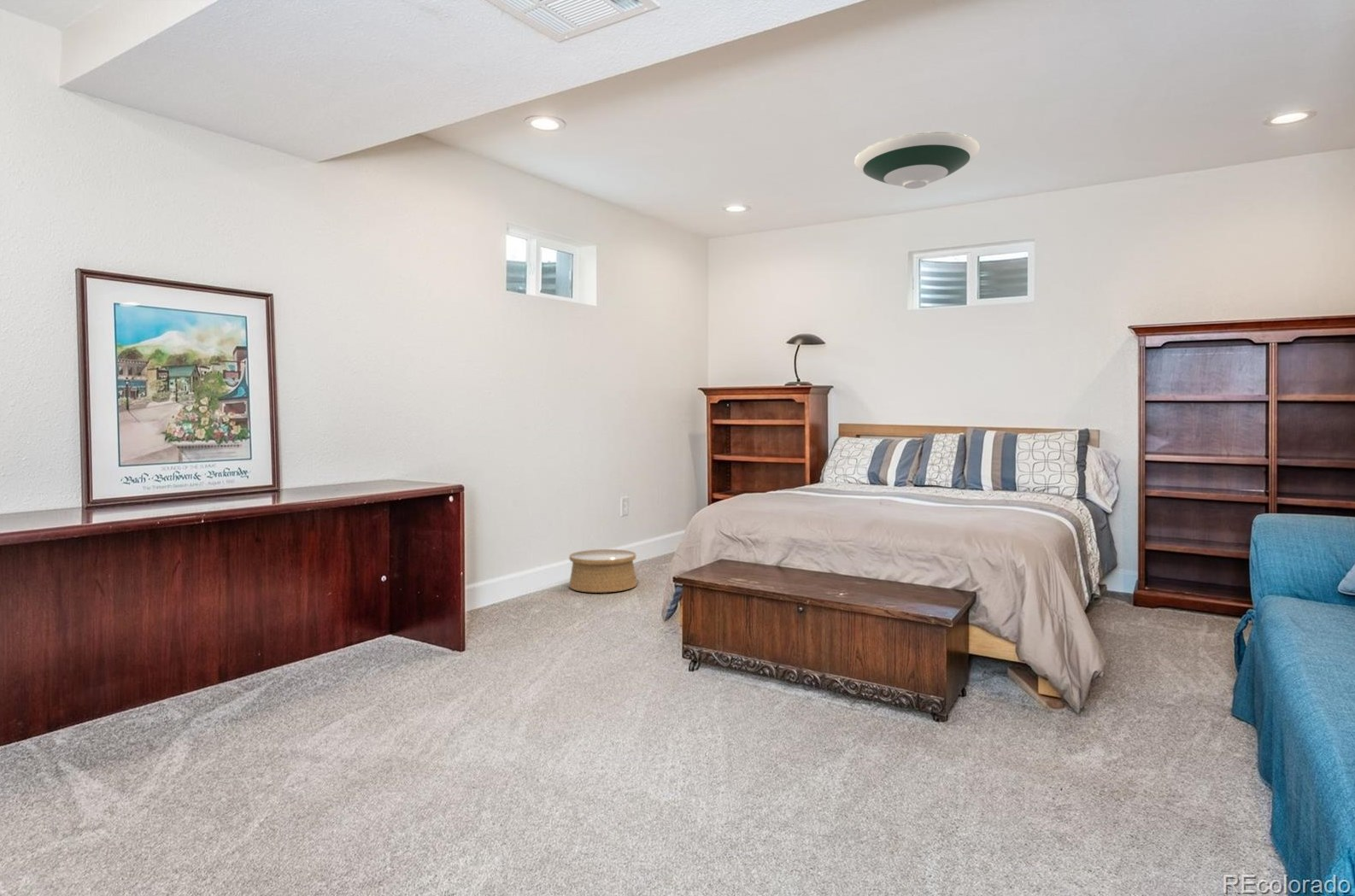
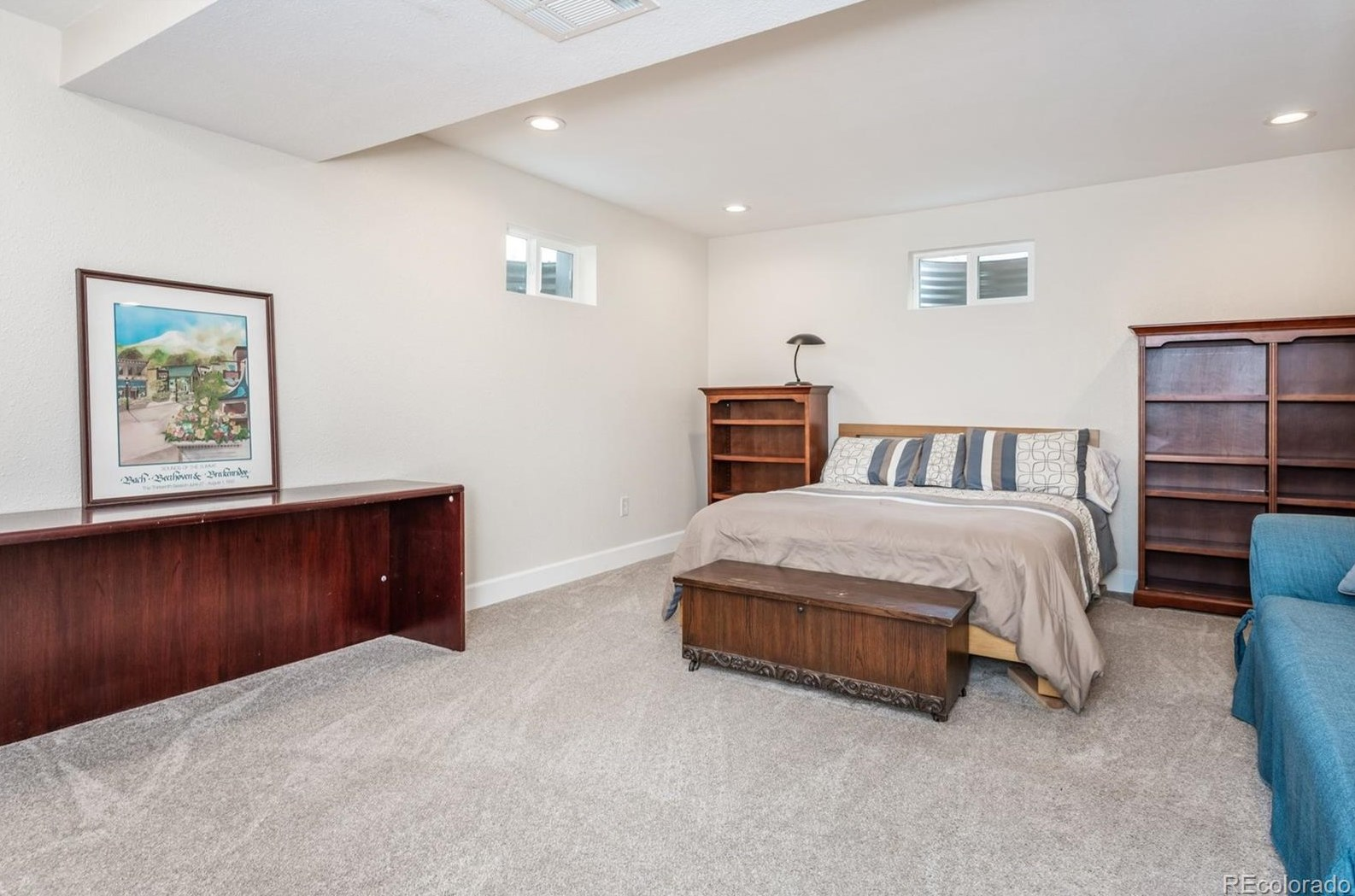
- woven basket [568,548,637,594]
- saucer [853,131,981,190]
